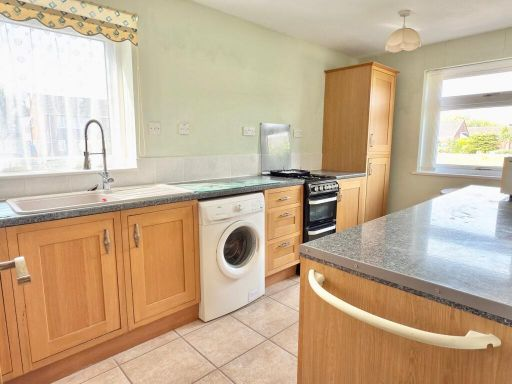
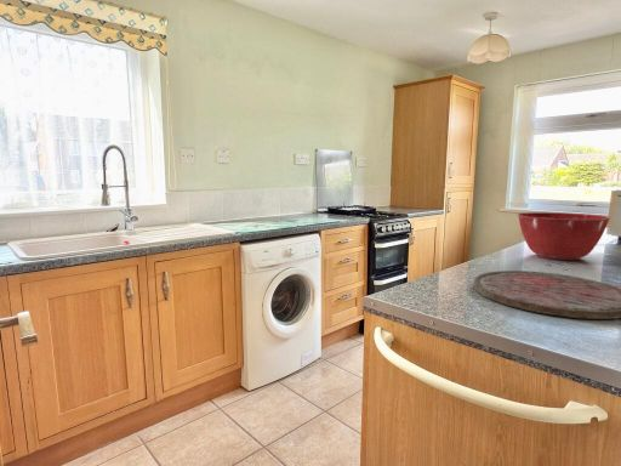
+ mixing bowl [517,211,611,261]
+ cutting board [473,269,621,320]
